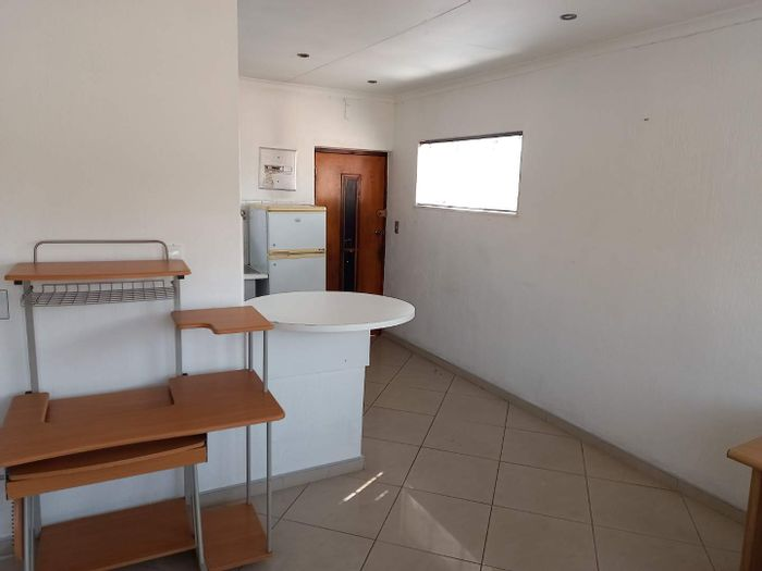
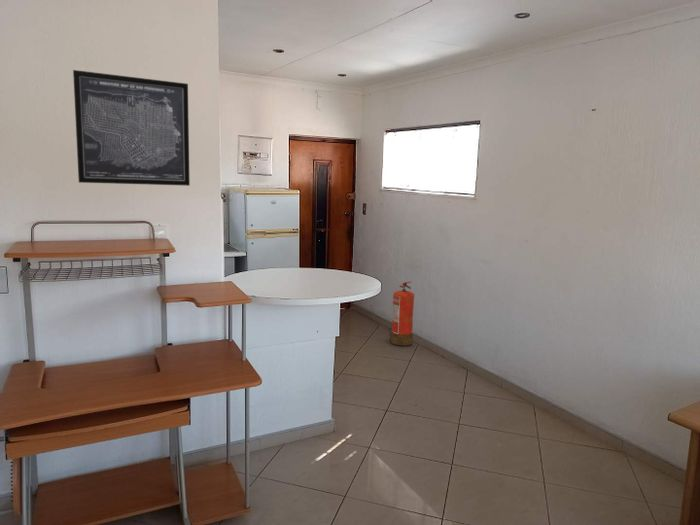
+ wall art [72,69,191,187]
+ fire extinguisher [389,281,415,347]
